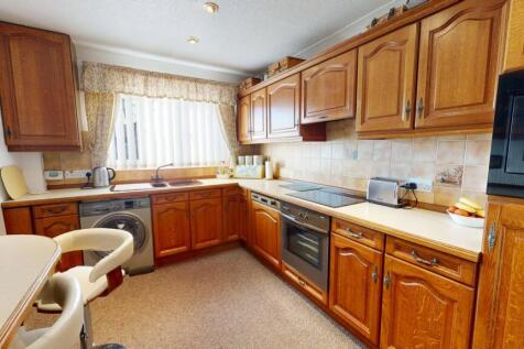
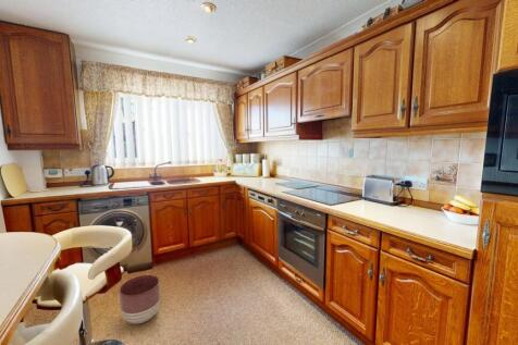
+ planter [119,274,161,325]
